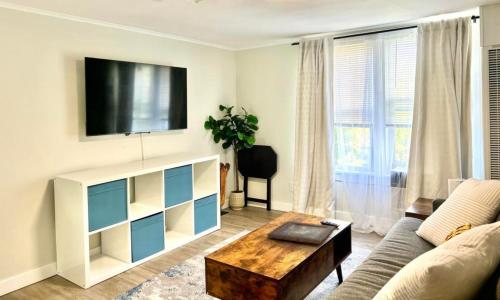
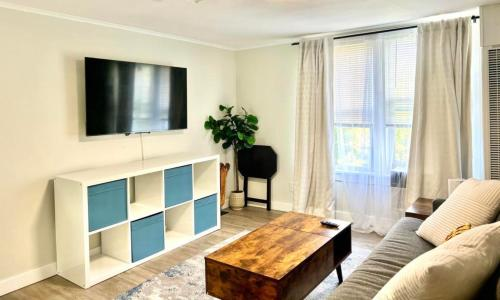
- decorative tray [266,220,336,245]
